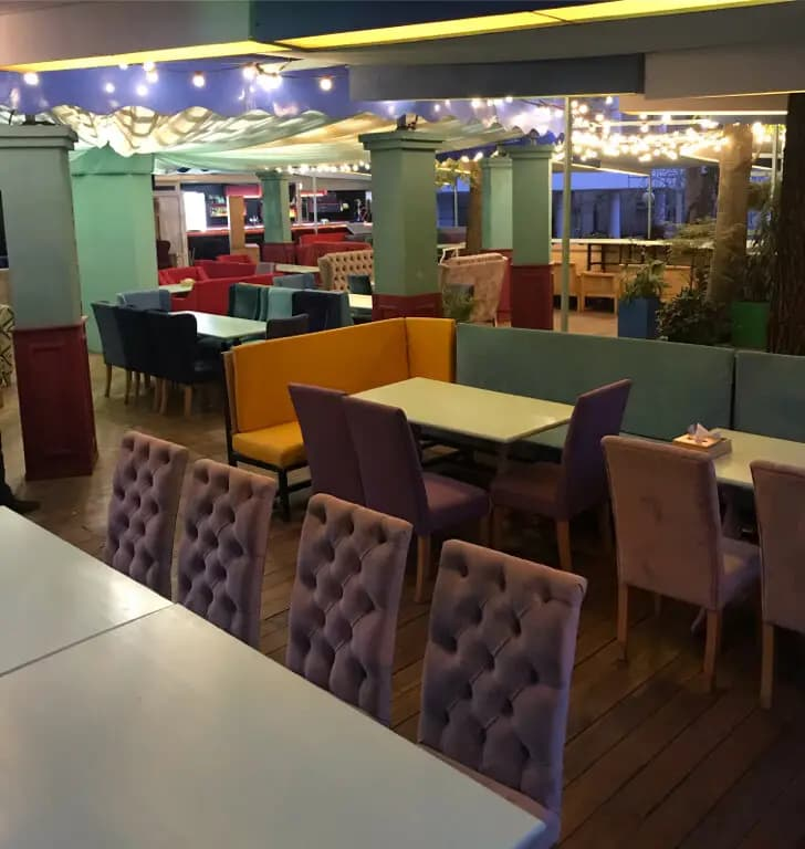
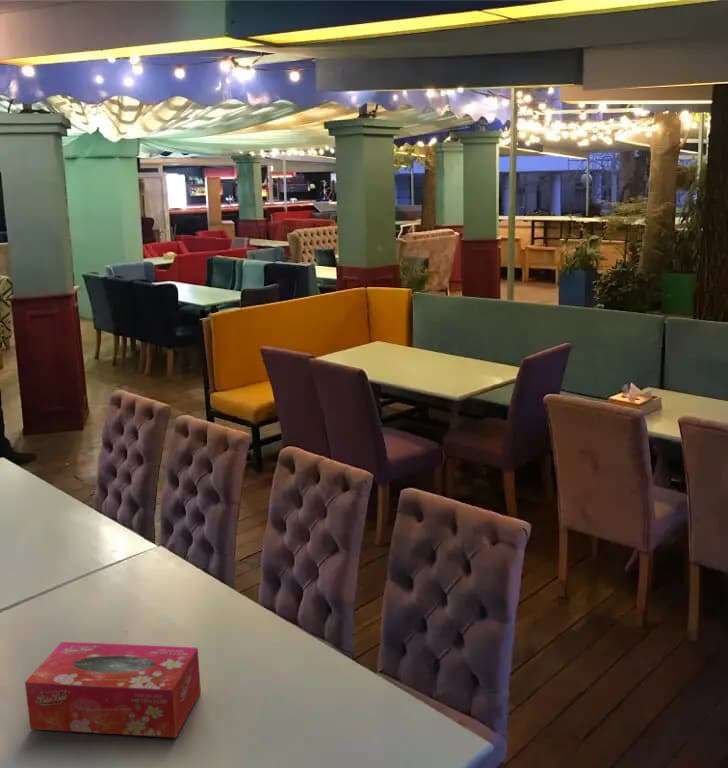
+ tissue box [24,641,202,739]
